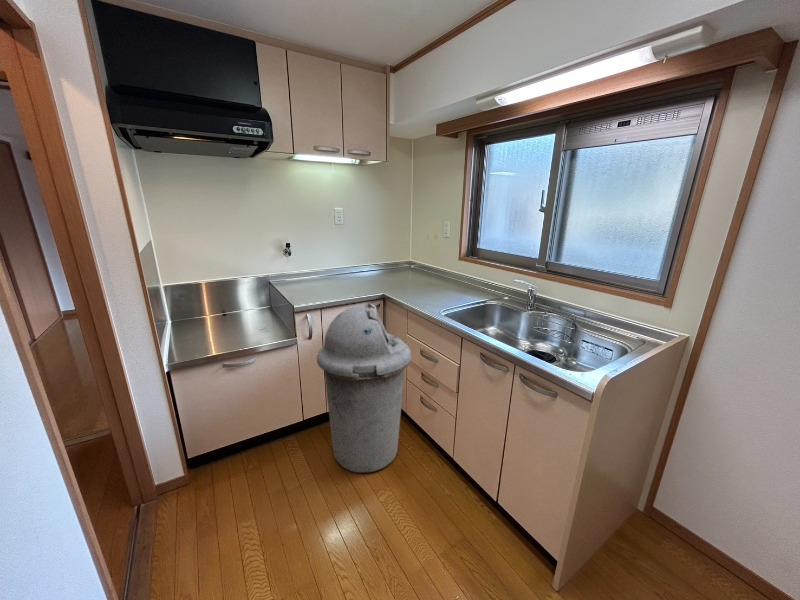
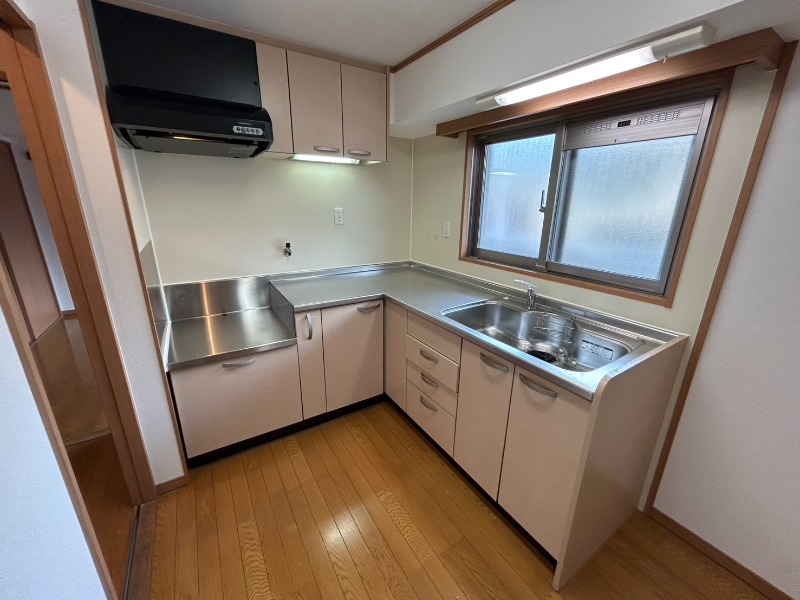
- trash can [316,302,412,473]
